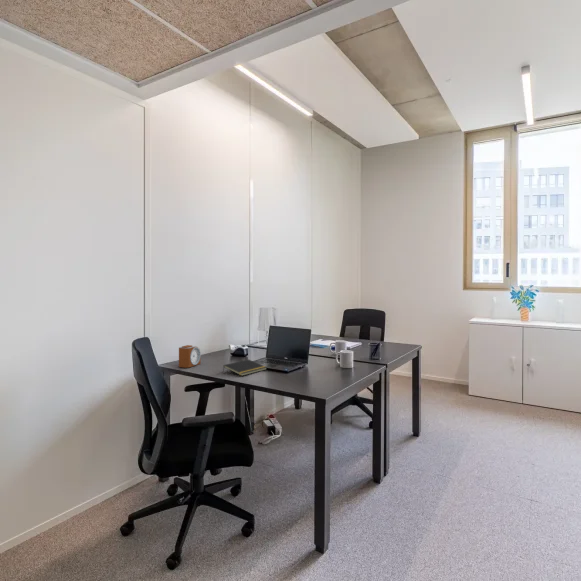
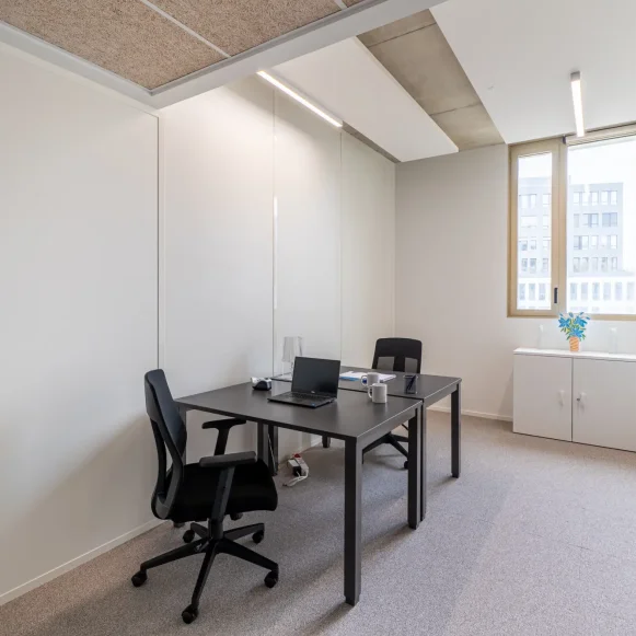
- notepad [222,359,268,377]
- alarm clock [178,344,202,369]
